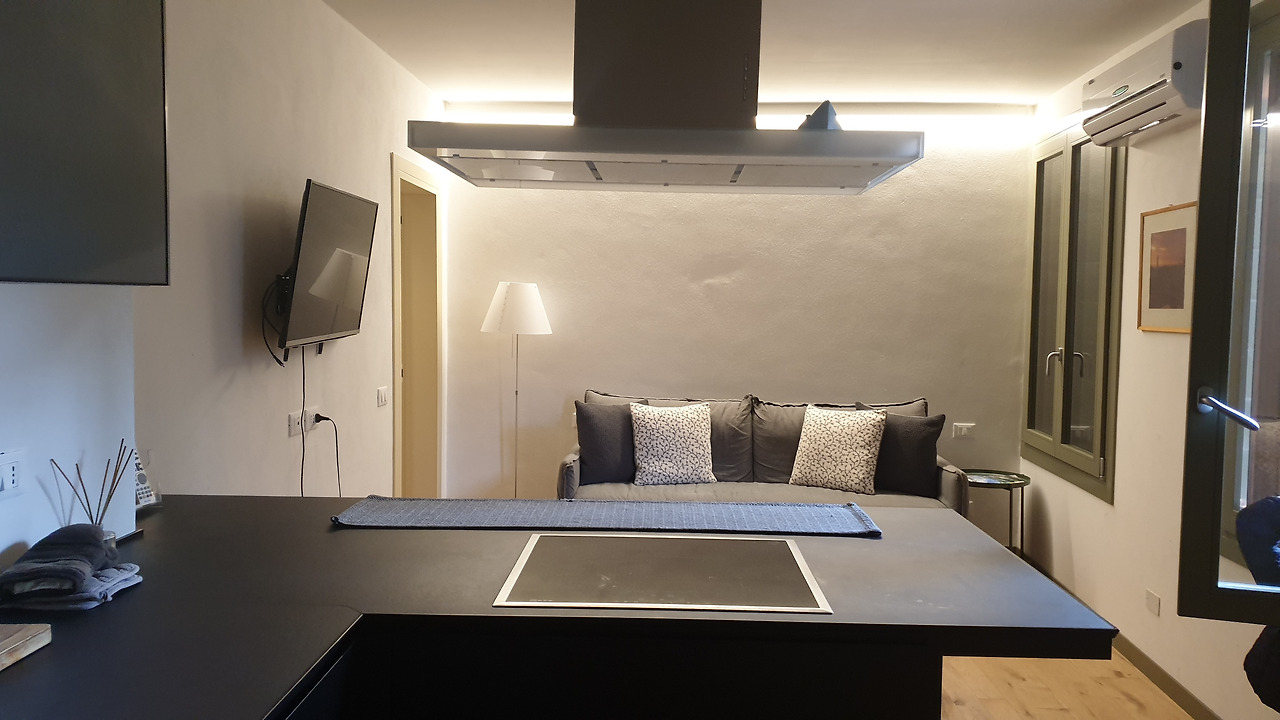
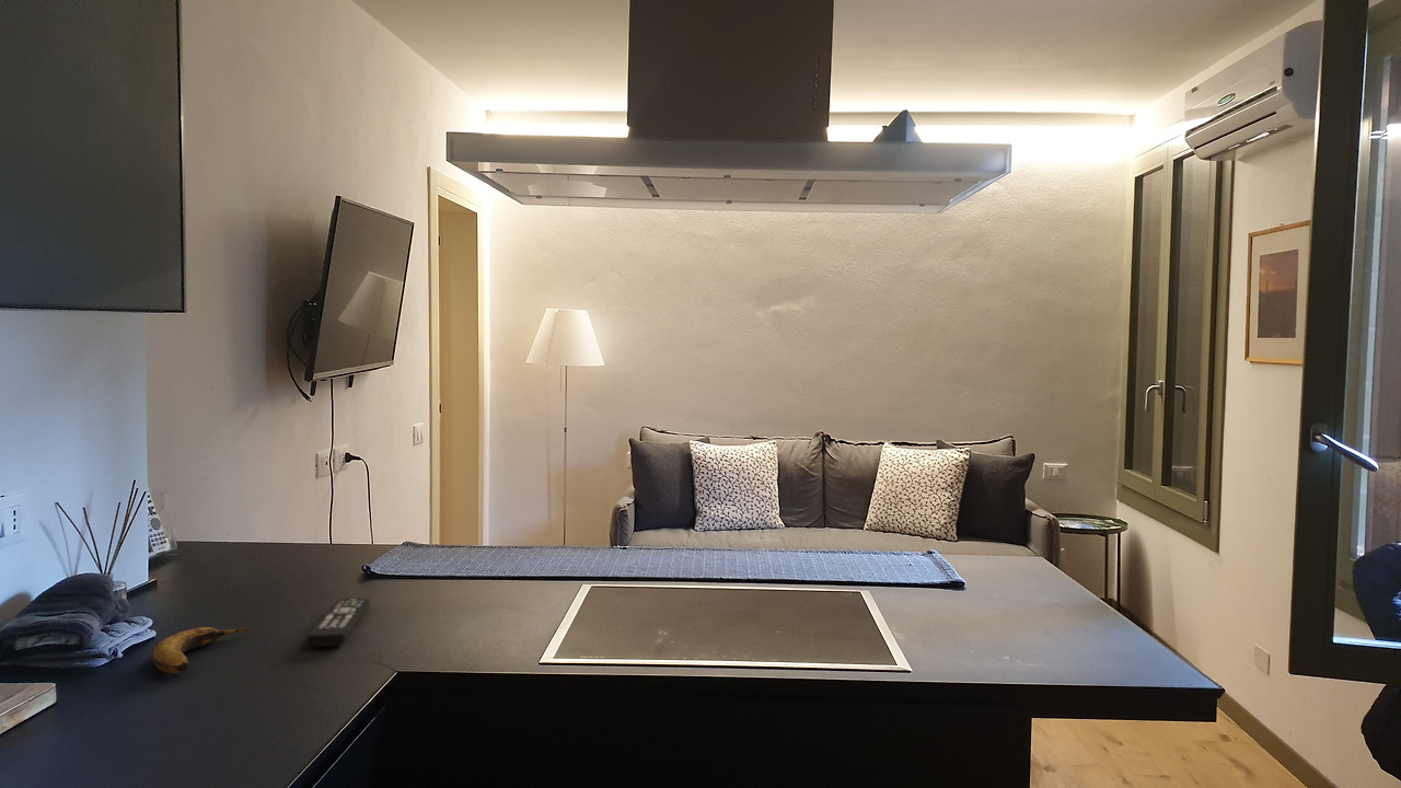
+ remote control [306,598,371,648]
+ banana [150,626,250,675]
